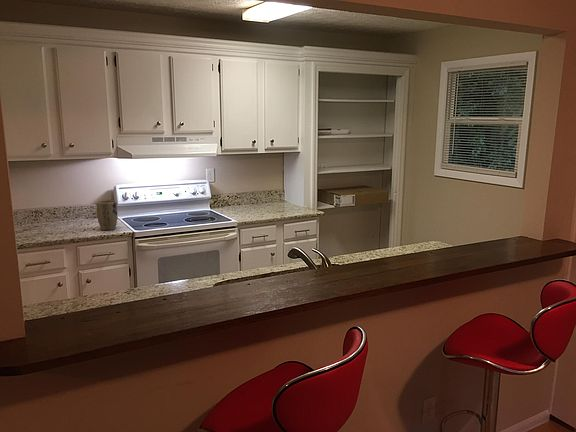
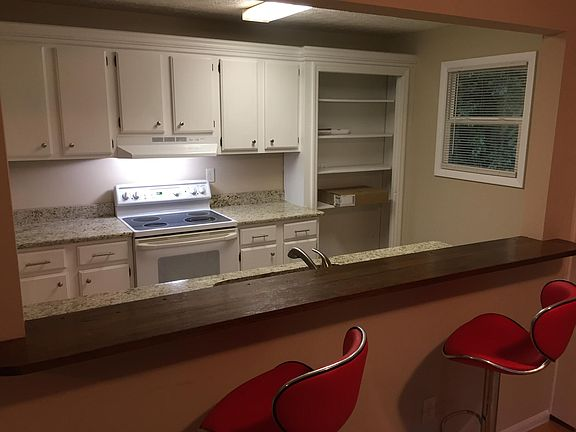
- plant pot [96,199,119,231]
